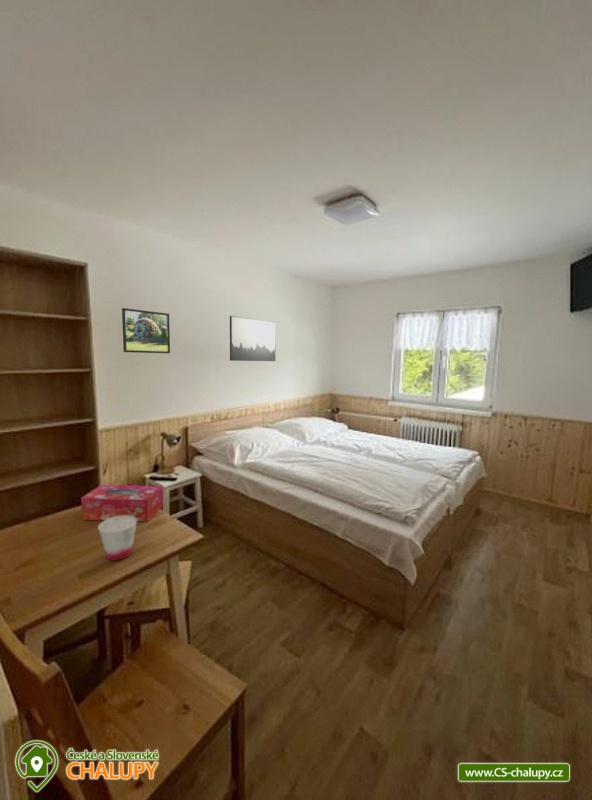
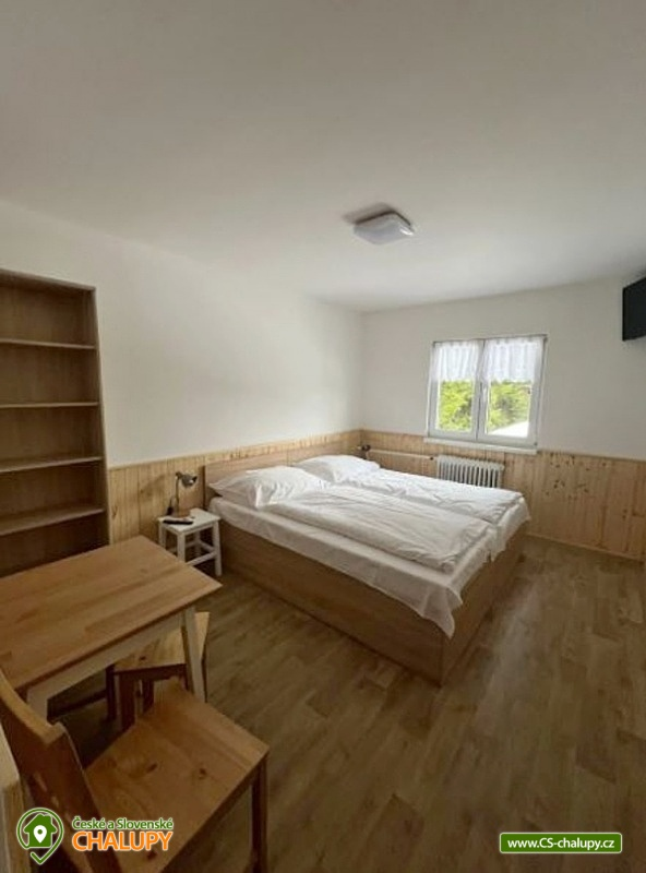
- cup [97,516,138,562]
- wall art [229,315,277,362]
- tissue box [80,484,164,523]
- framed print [121,307,171,354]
